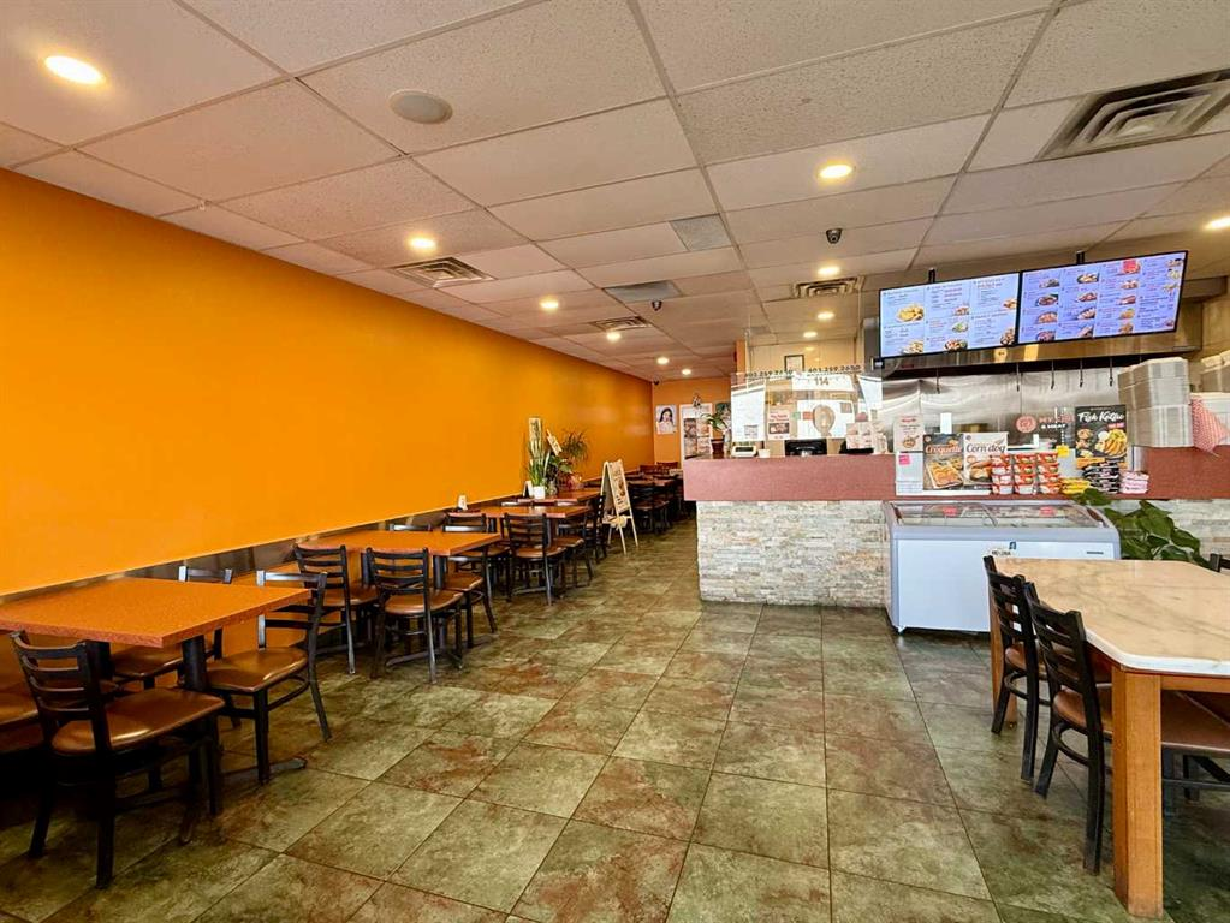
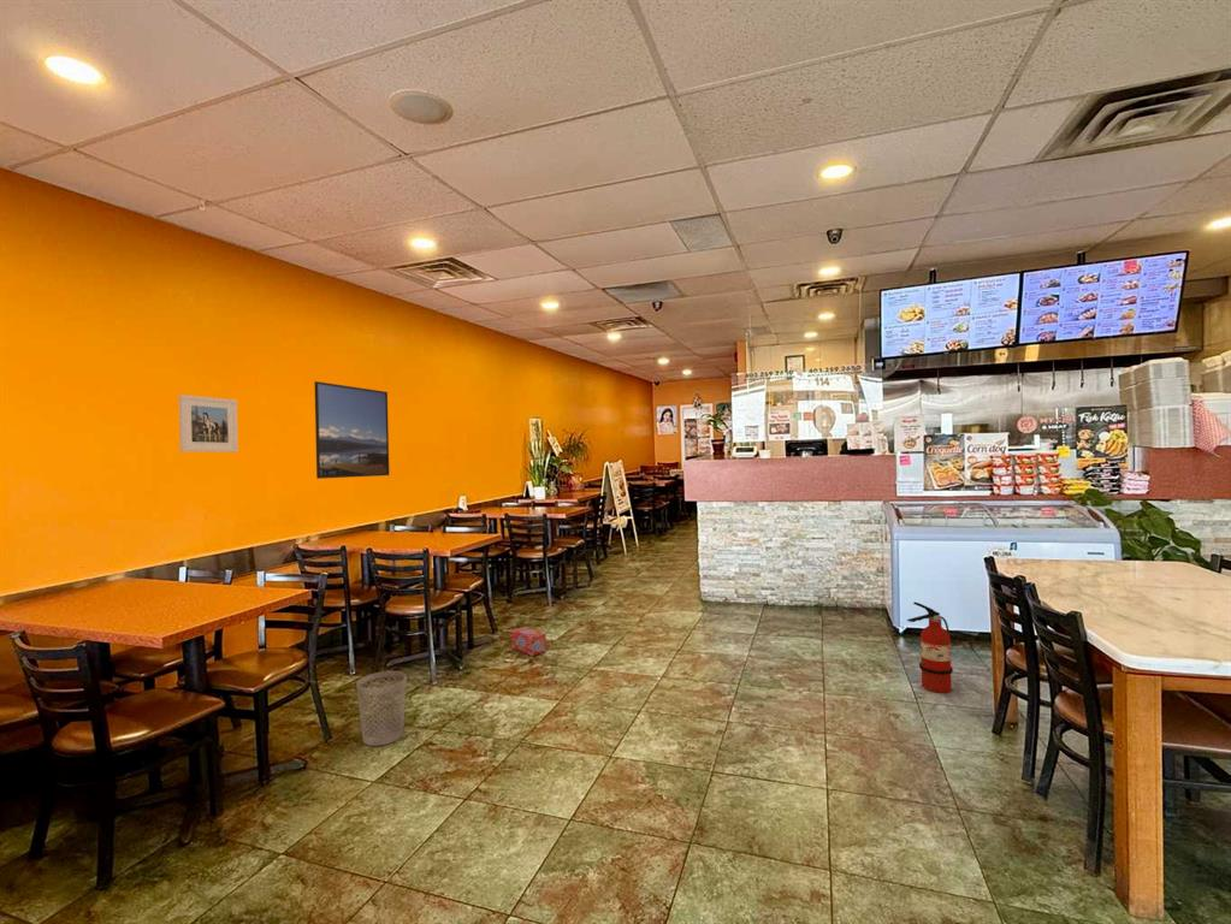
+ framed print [313,380,390,480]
+ box [511,626,548,657]
+ fire extinguisher [906,600,954,694]
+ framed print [178,393,239,454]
+ wastebasket [355,670,408,747]
